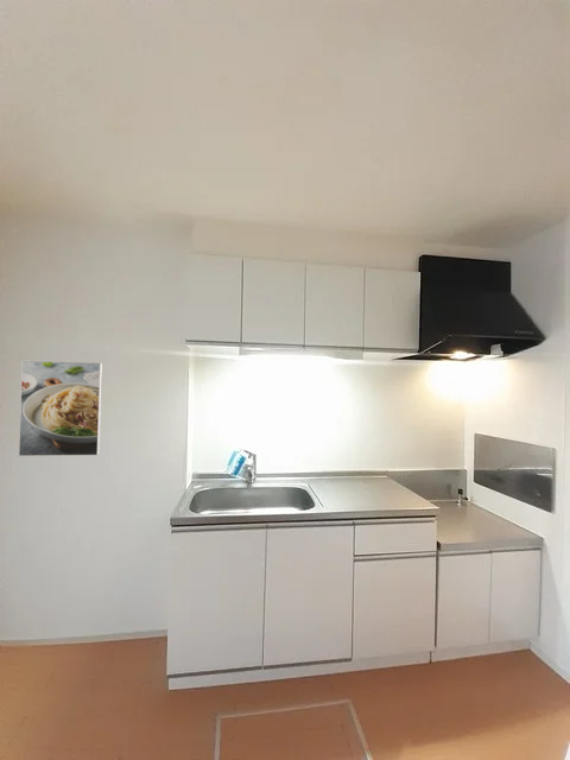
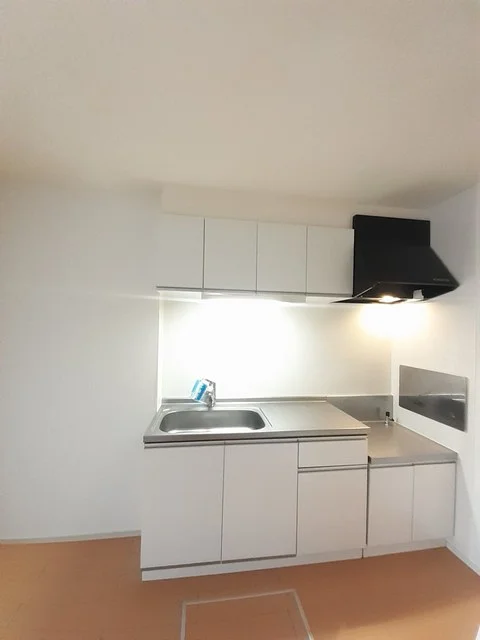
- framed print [18,359,103,457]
